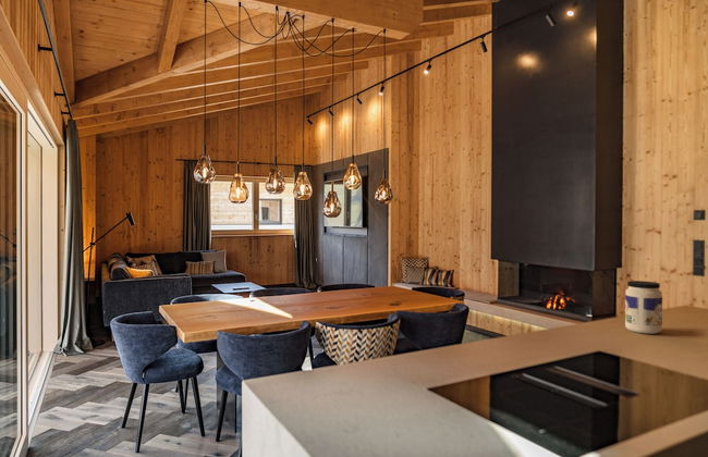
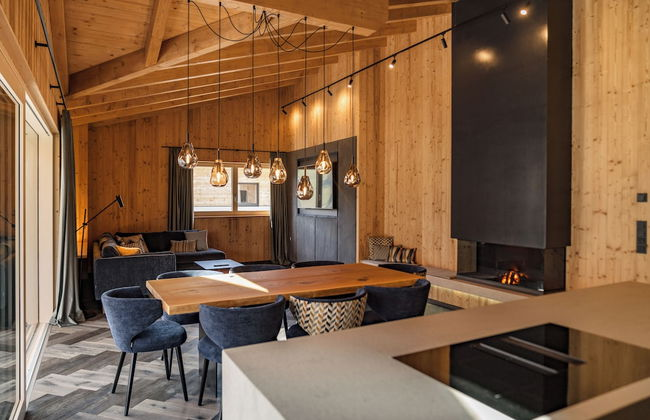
- jar [624,280,663,335]
